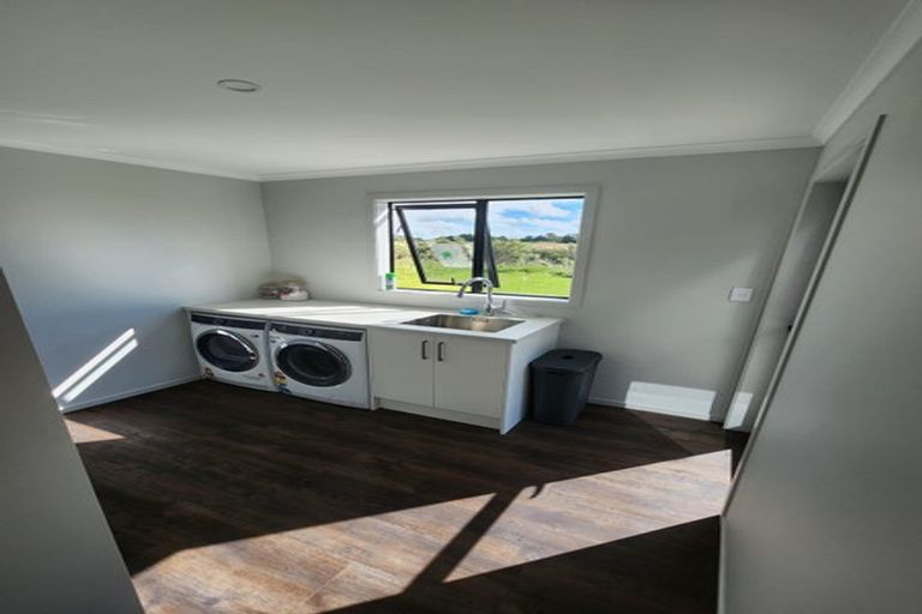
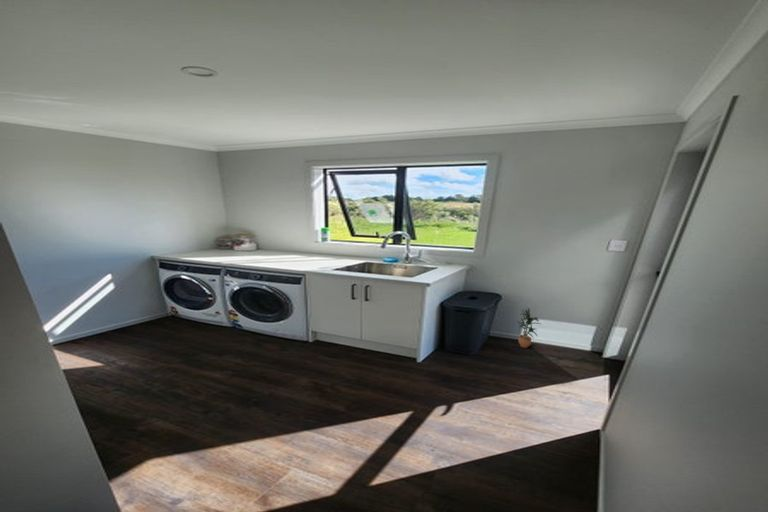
+ potted plant [516,307,541,349]
